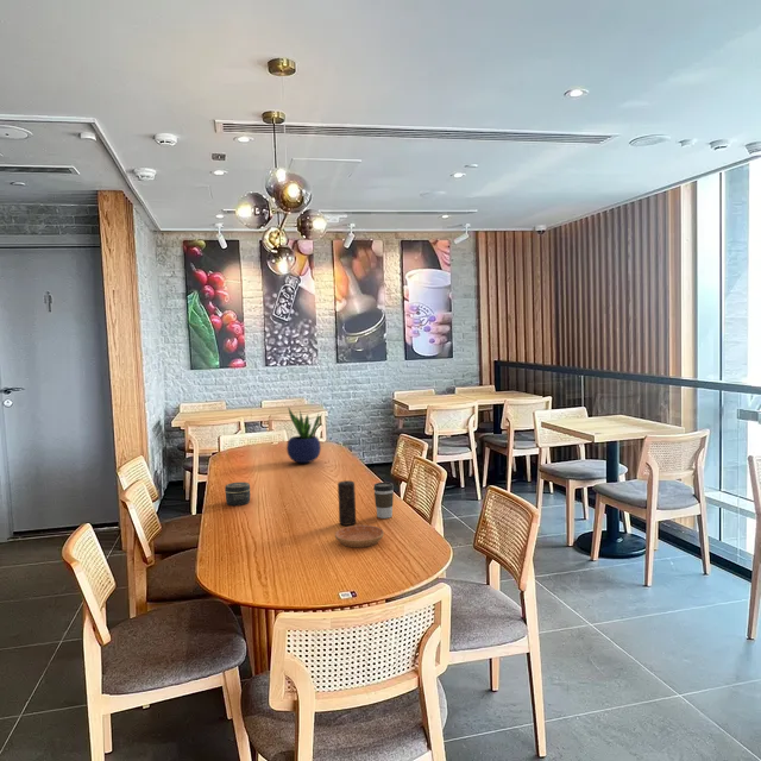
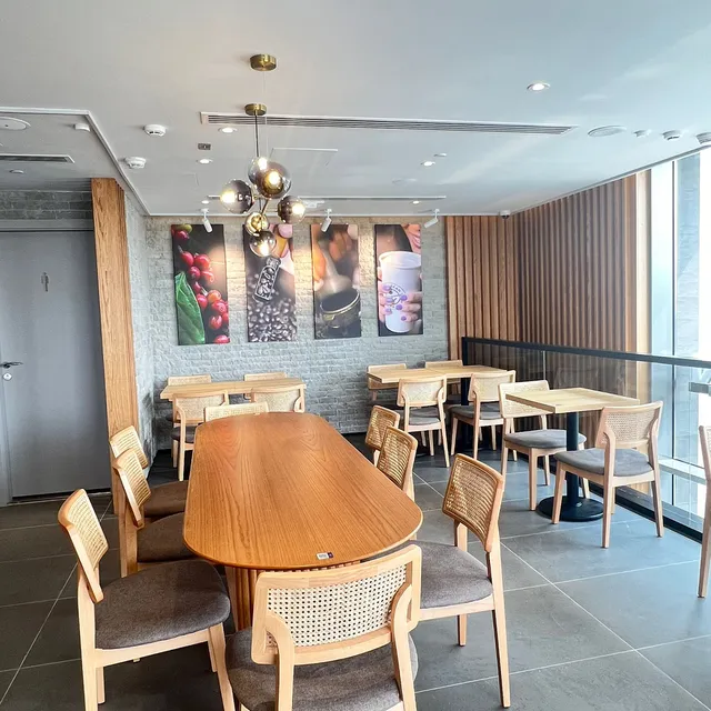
- potted plant [285,405,325,464]
- coffee cup [372,482,395,520]
- saucer [334,524,385,548]
- jar [224,482,251,507]
- candle [337,479,358,527]
